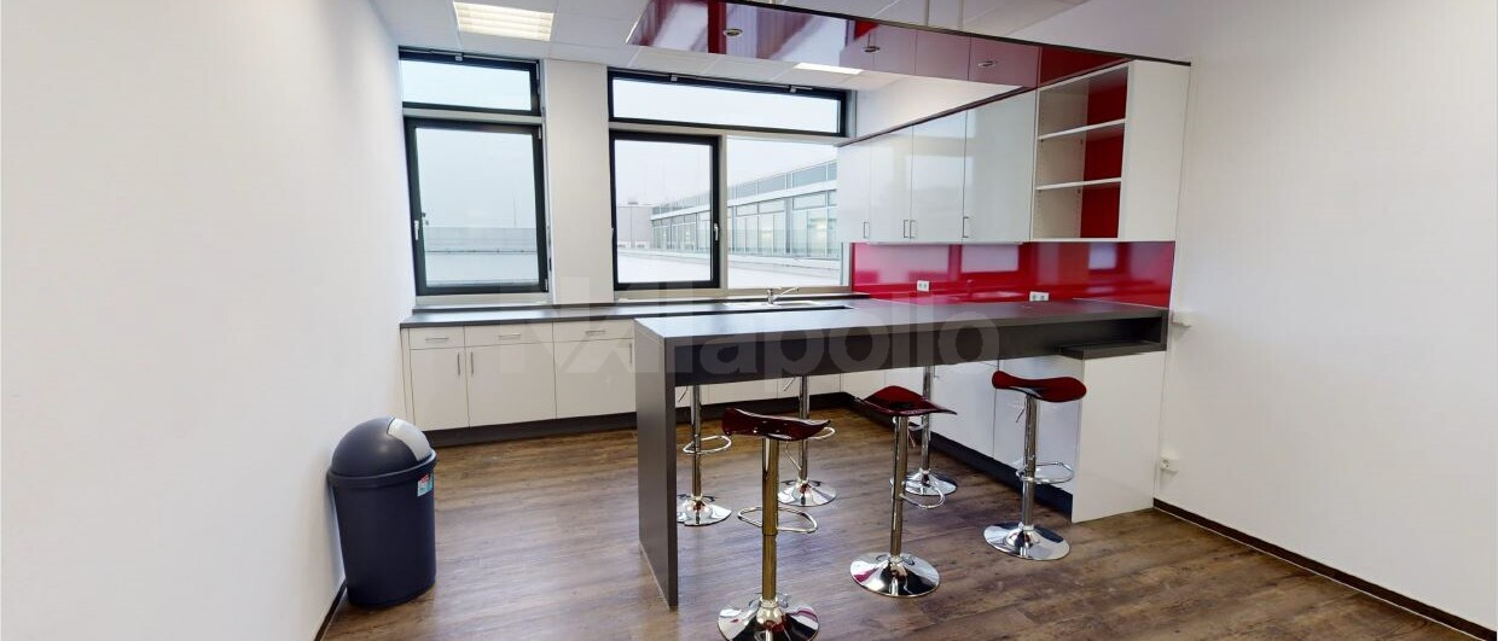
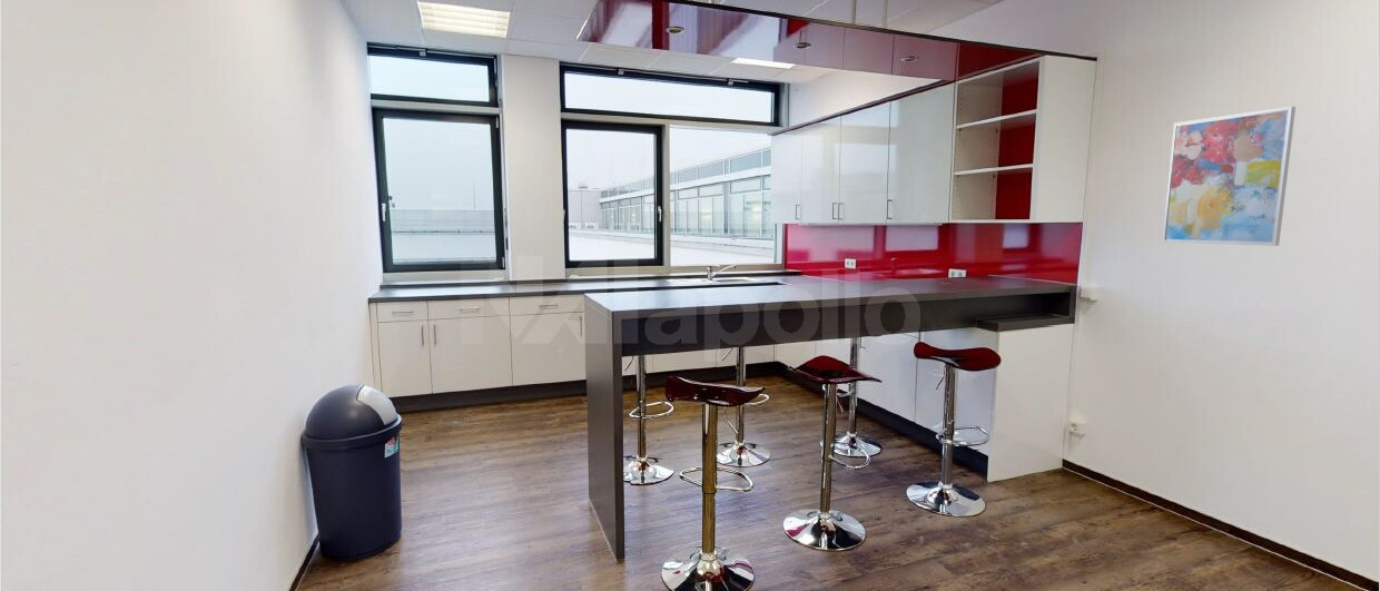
+ wall art [1162,106,1297,247]
